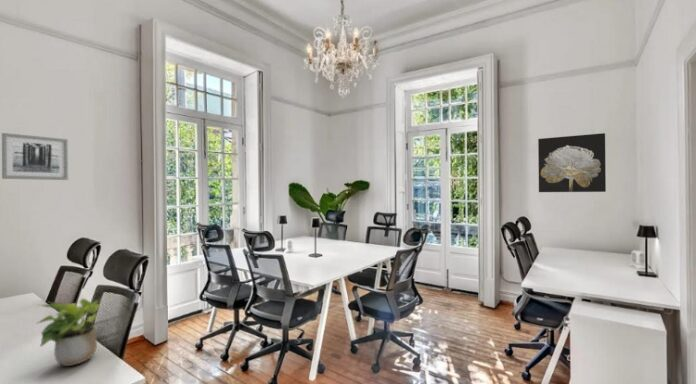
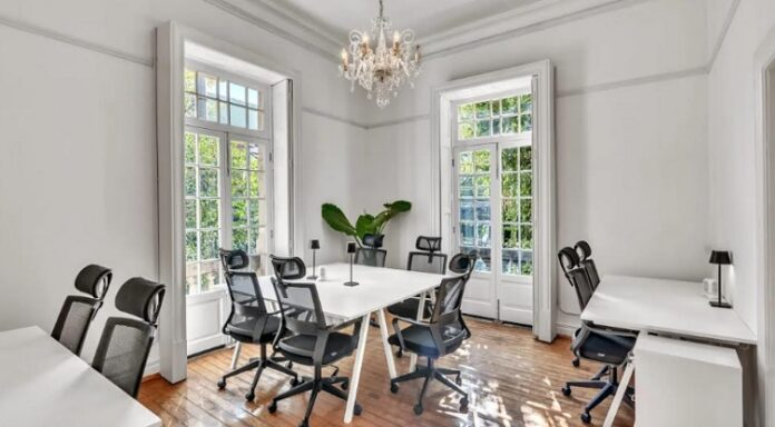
- wall art [1,132,69,181]
- wall art [537,132,607,193]
- potted plant [35,298,101,367]
